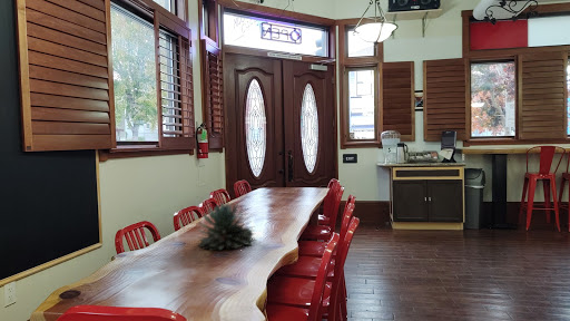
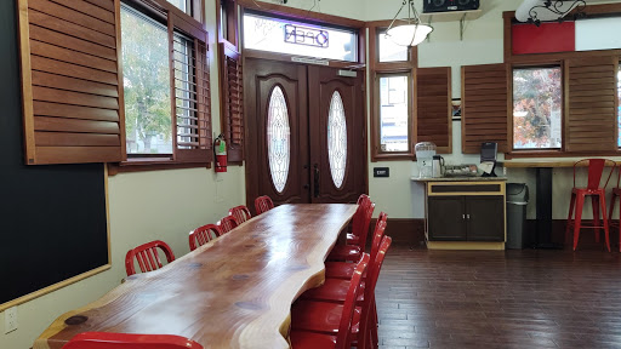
- succulent plant [196,202,257,252]
